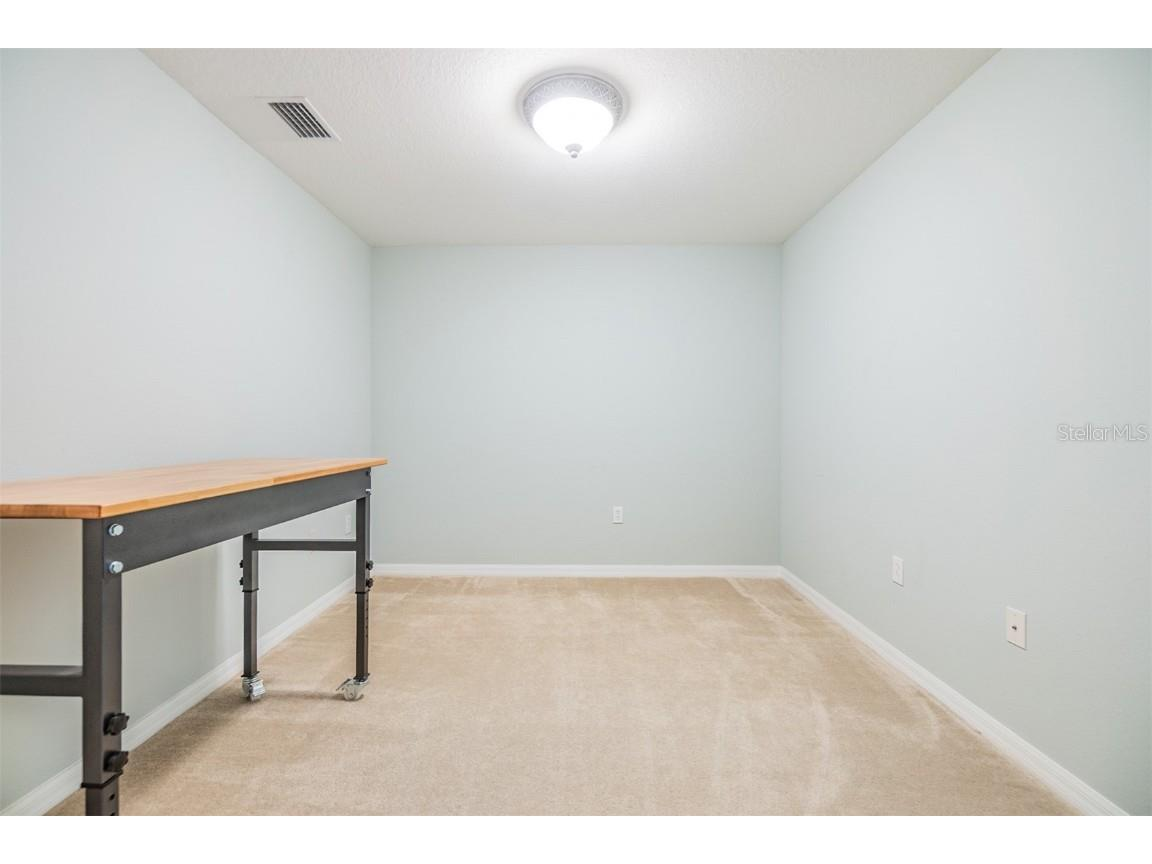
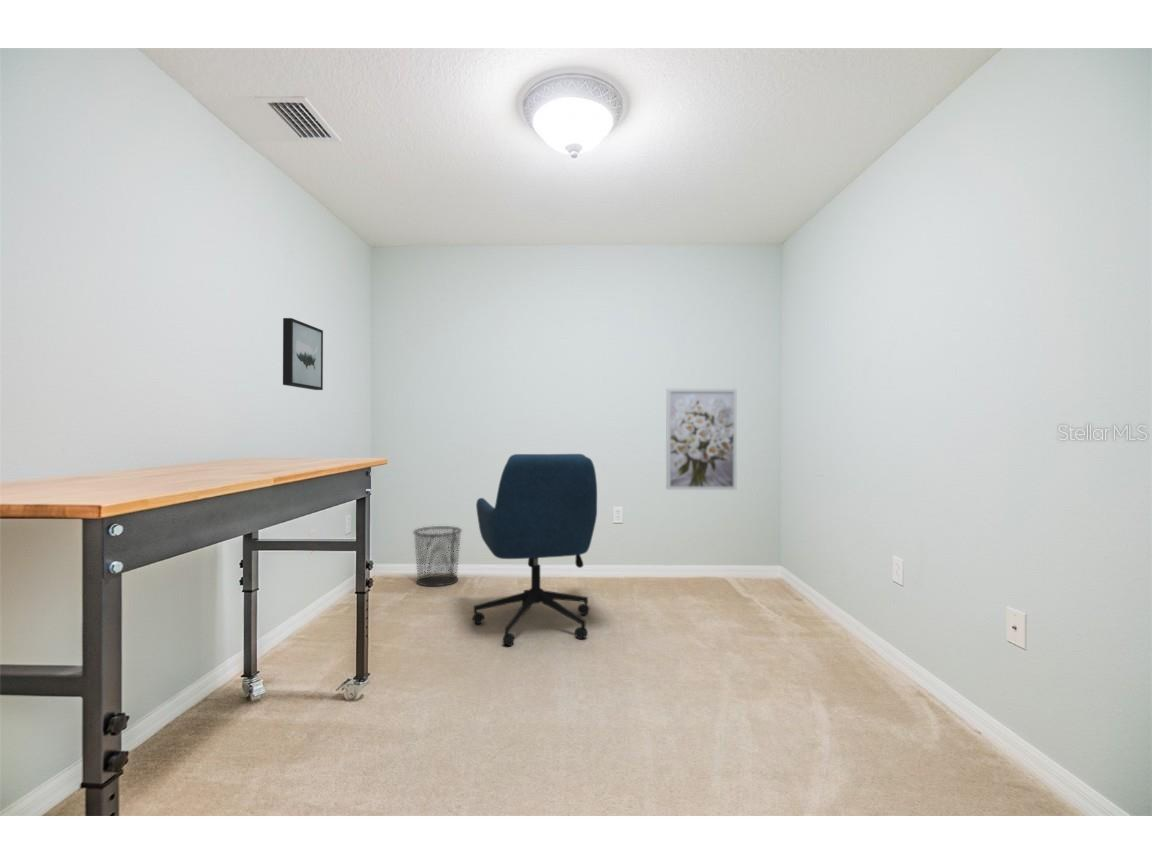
+ office chair [471,453,598,647]
+ wall art [665,388,738,491]
+ waste bin [412,525,463,587]
+ wall art [282,317,324,391]
